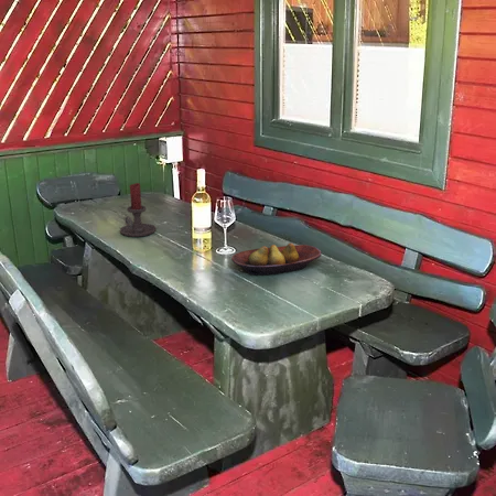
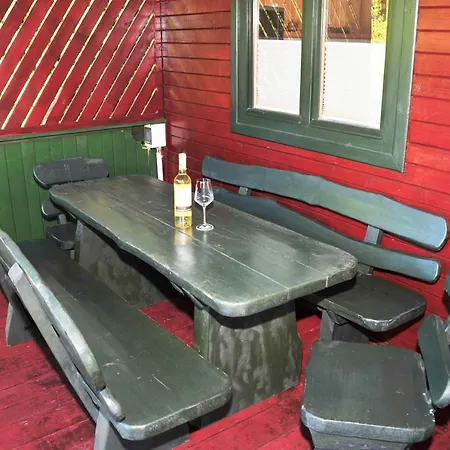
- fruit bowl [230,242,322,277]
- candle holder [119,182,158,238]
